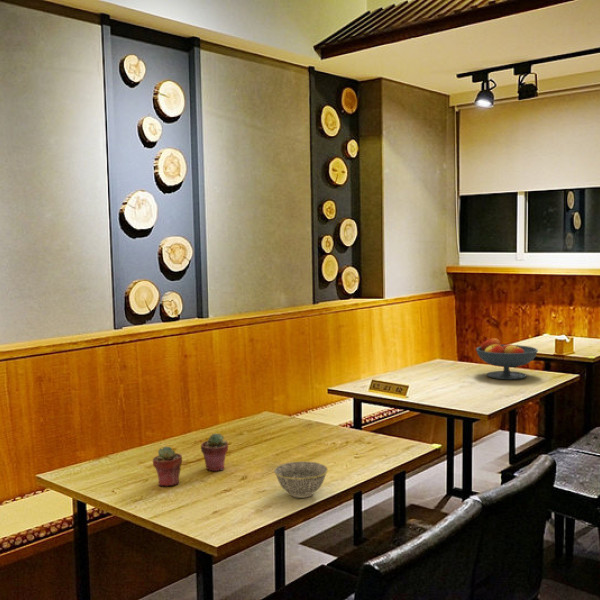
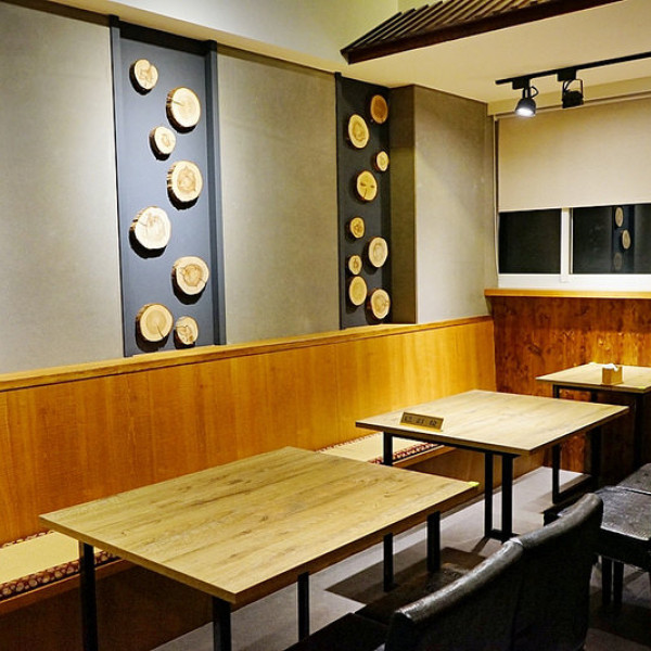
- fruit bowl [475,337,539,381]
- bowl [273,460,329,499]
- potted succulent [200,432,229,472]
- potted succulent [152,445,183,487]
